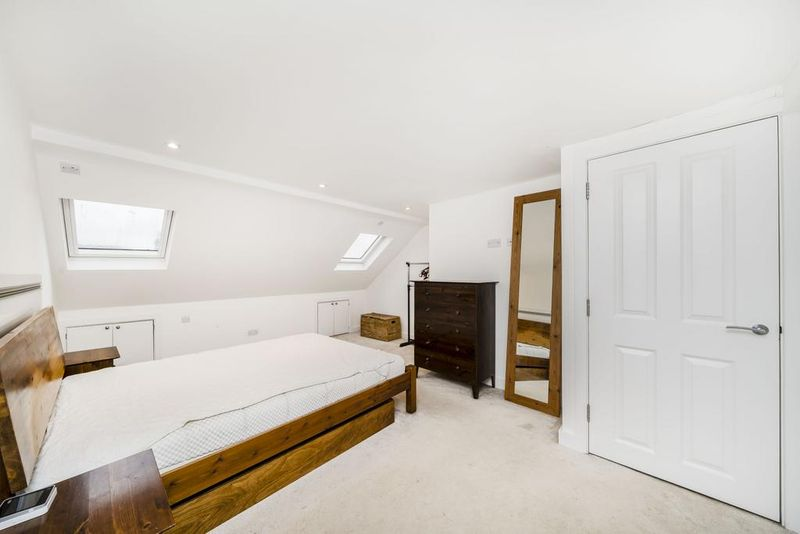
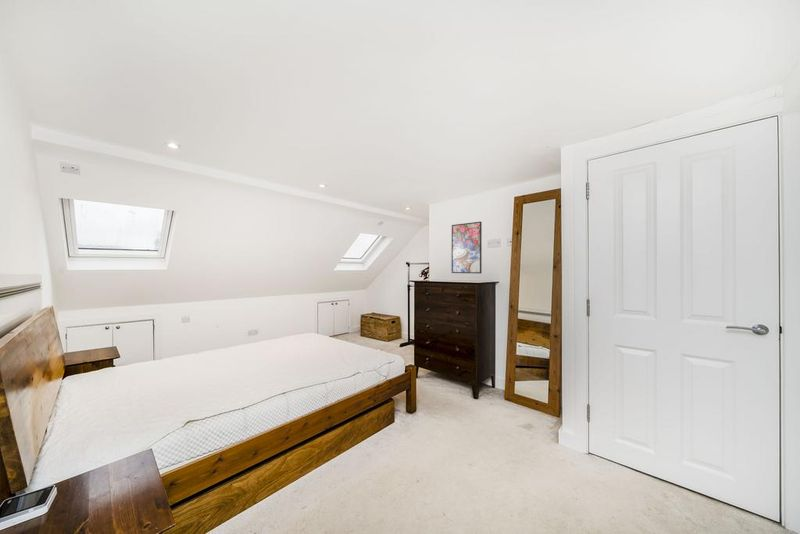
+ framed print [451,221,483,274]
